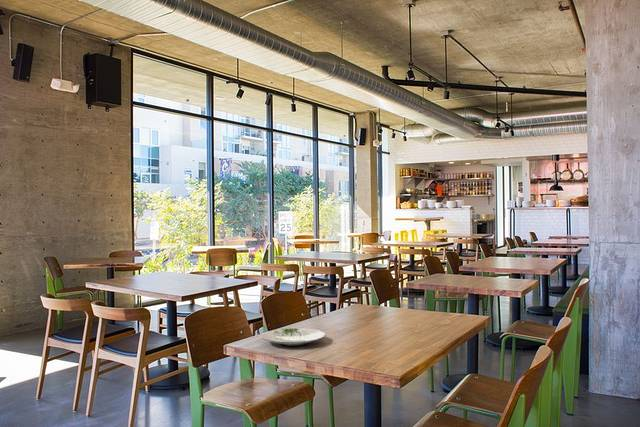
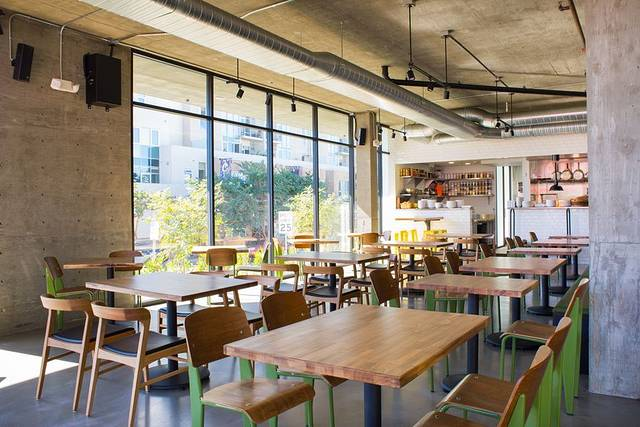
- plate [260,327,326,347]
